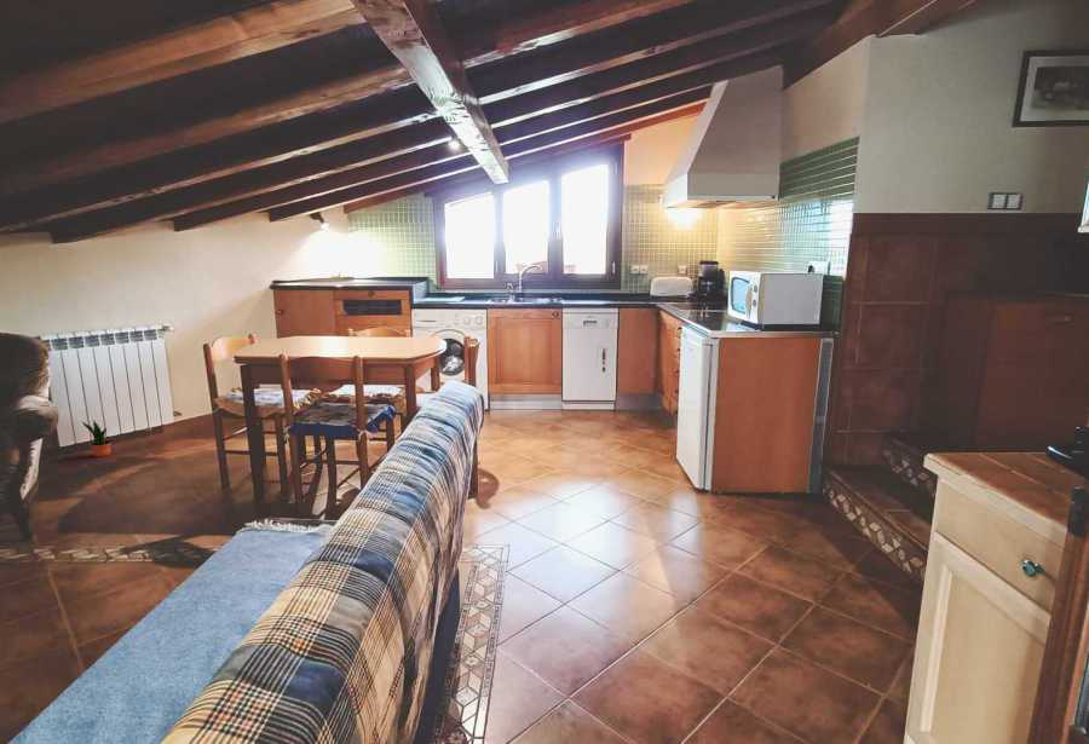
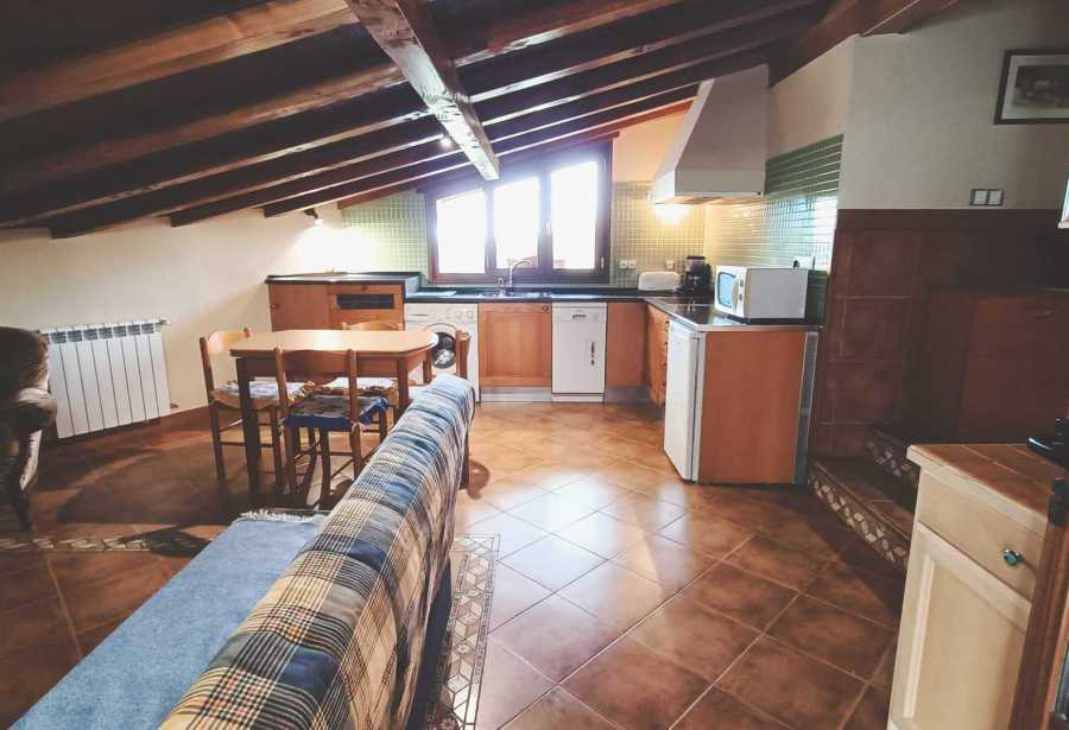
- potted plant [81,419,113,457]
